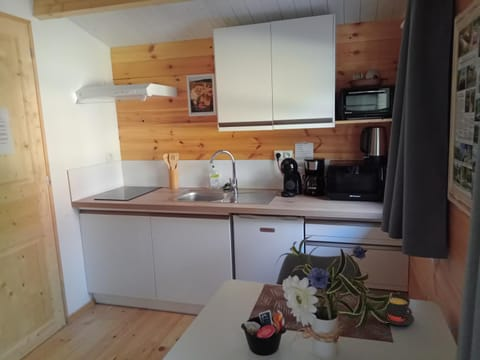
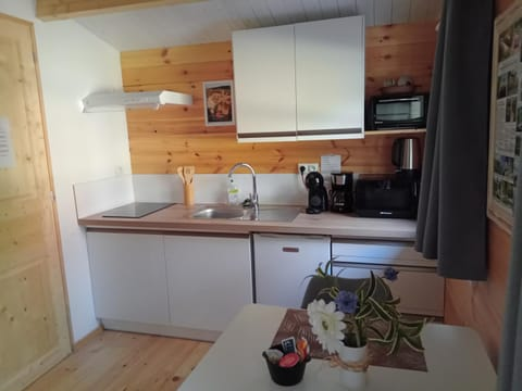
- teacup [385,293,415,326]
